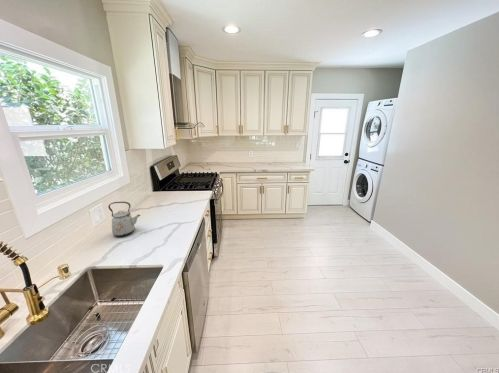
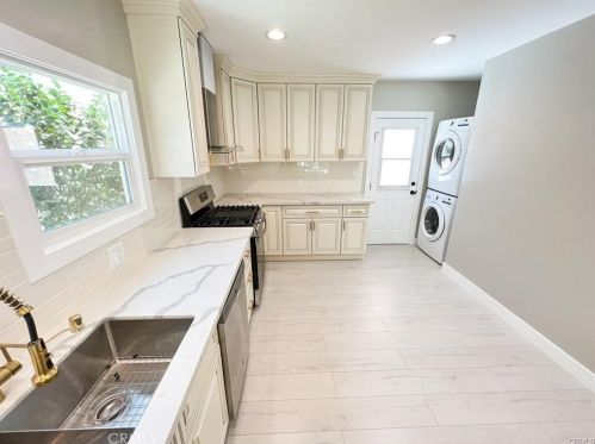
- kettle [107,201,141,237]
